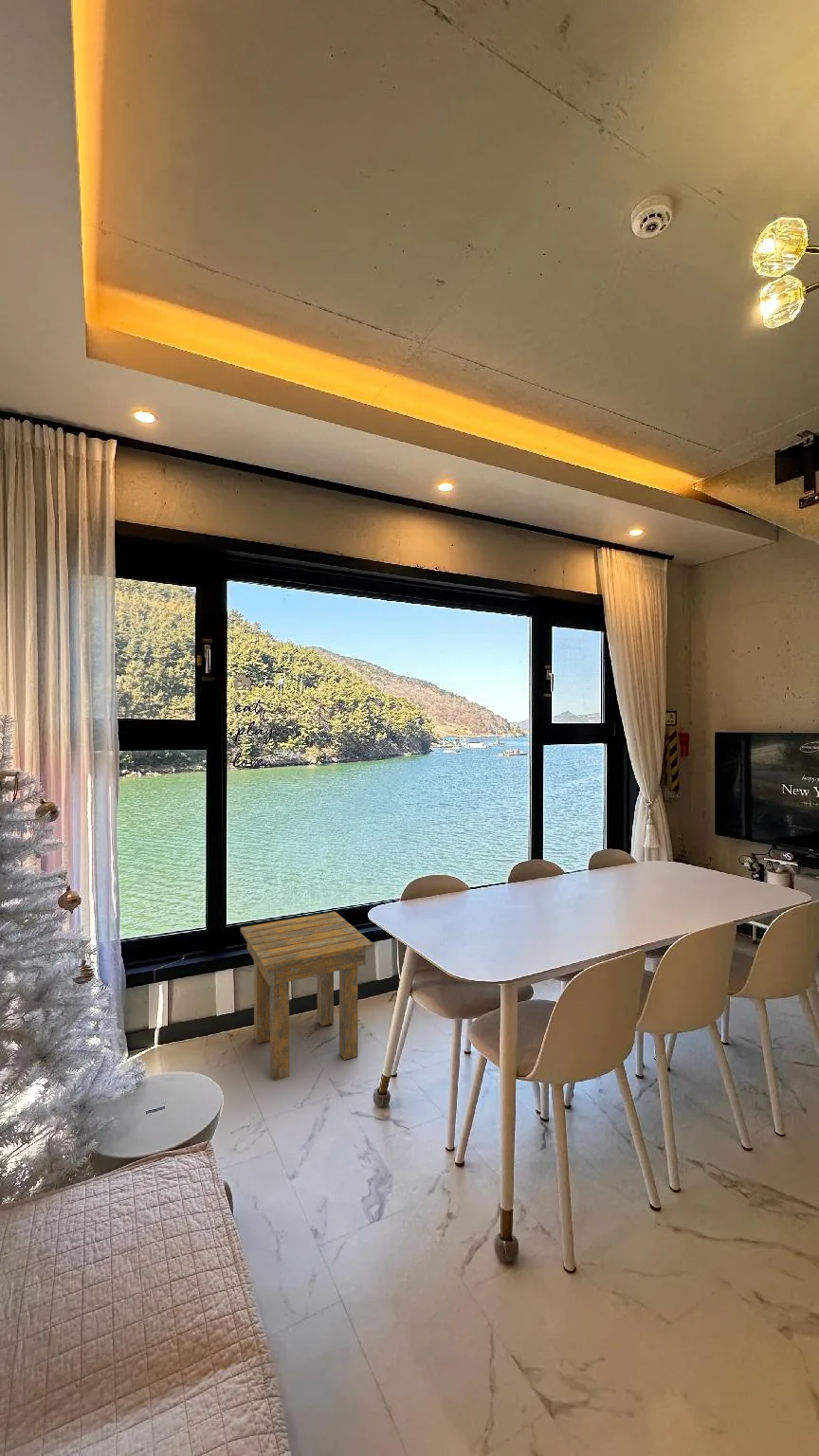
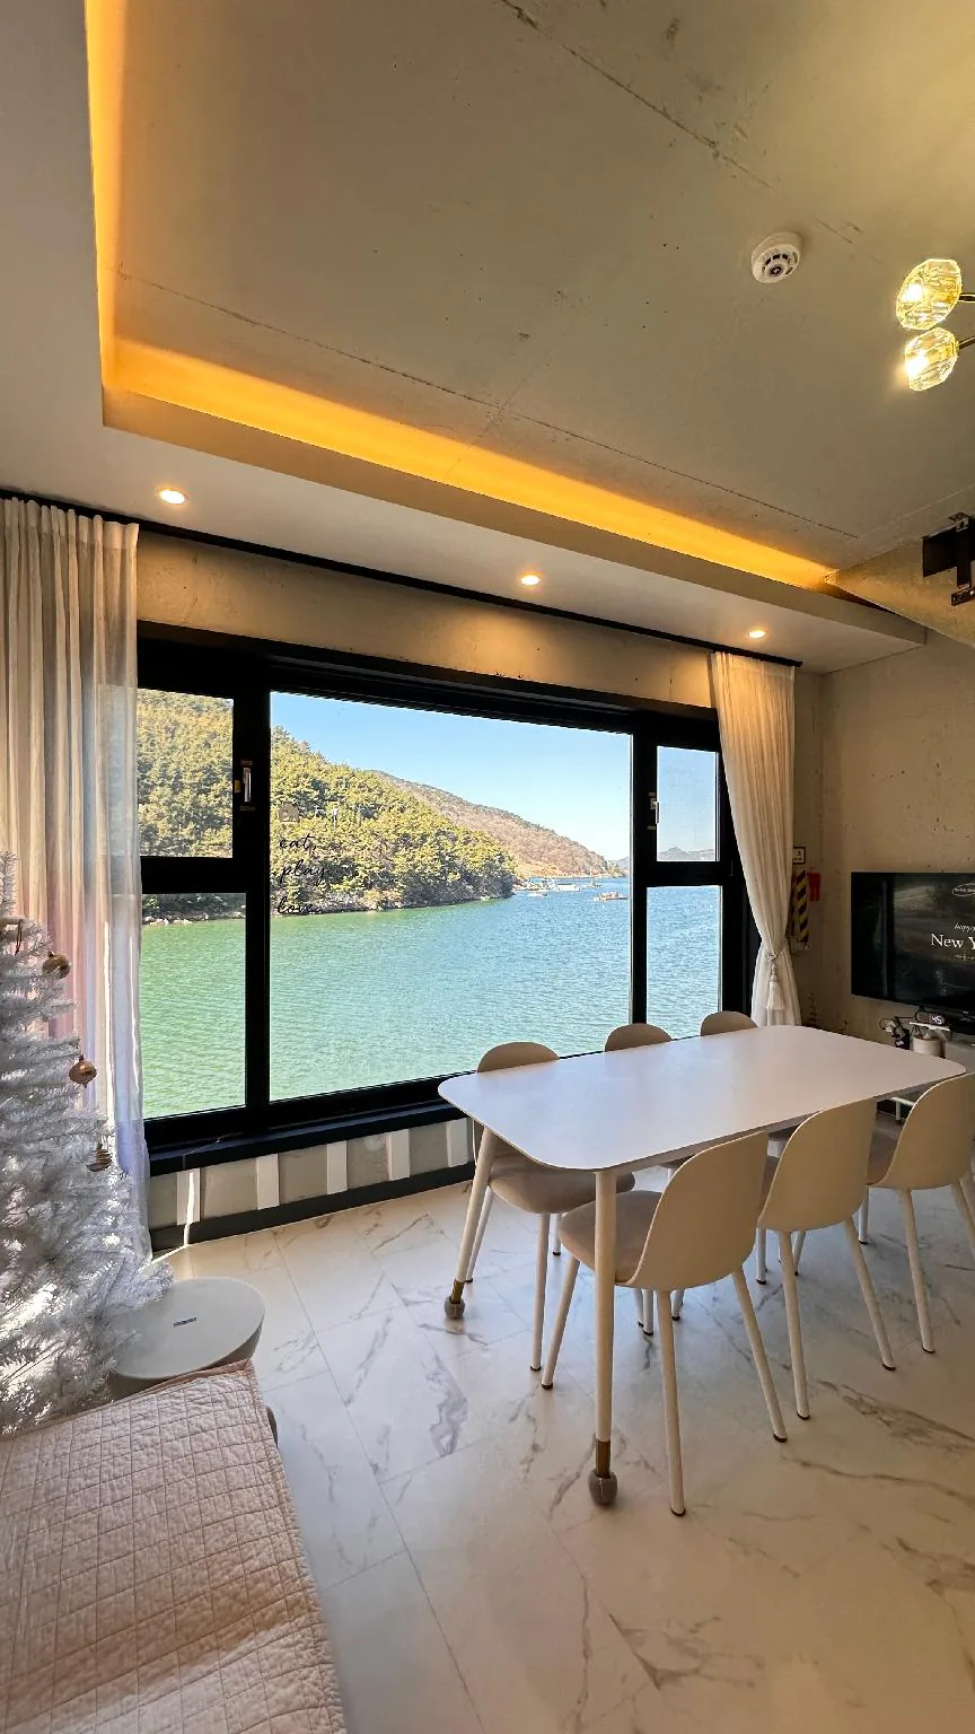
- side table [240,911,374,1082]
